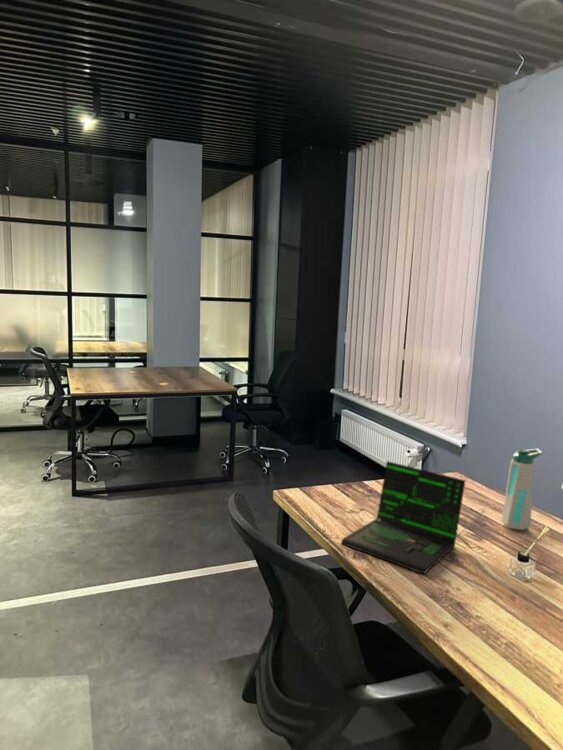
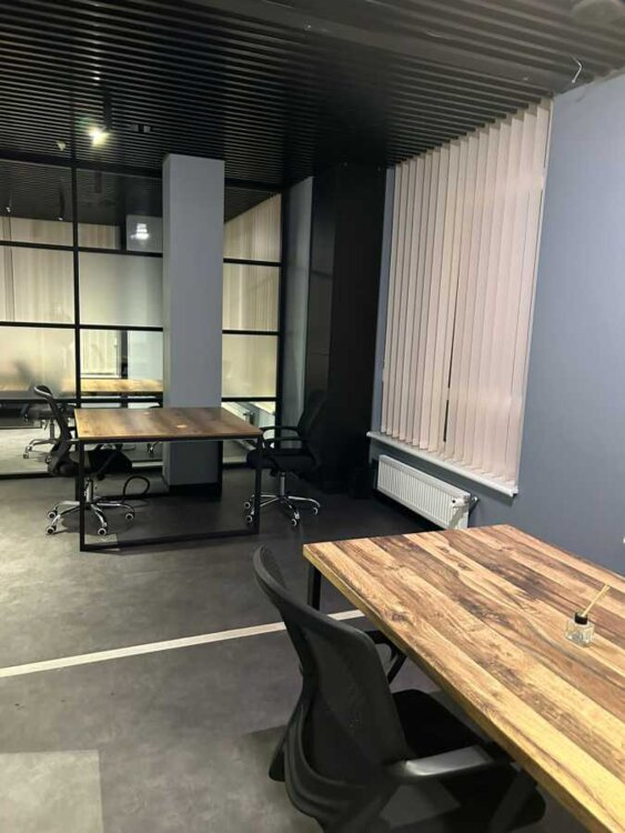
- water bottle [501,448,544,531]
- laptop [340,460,486,575]
